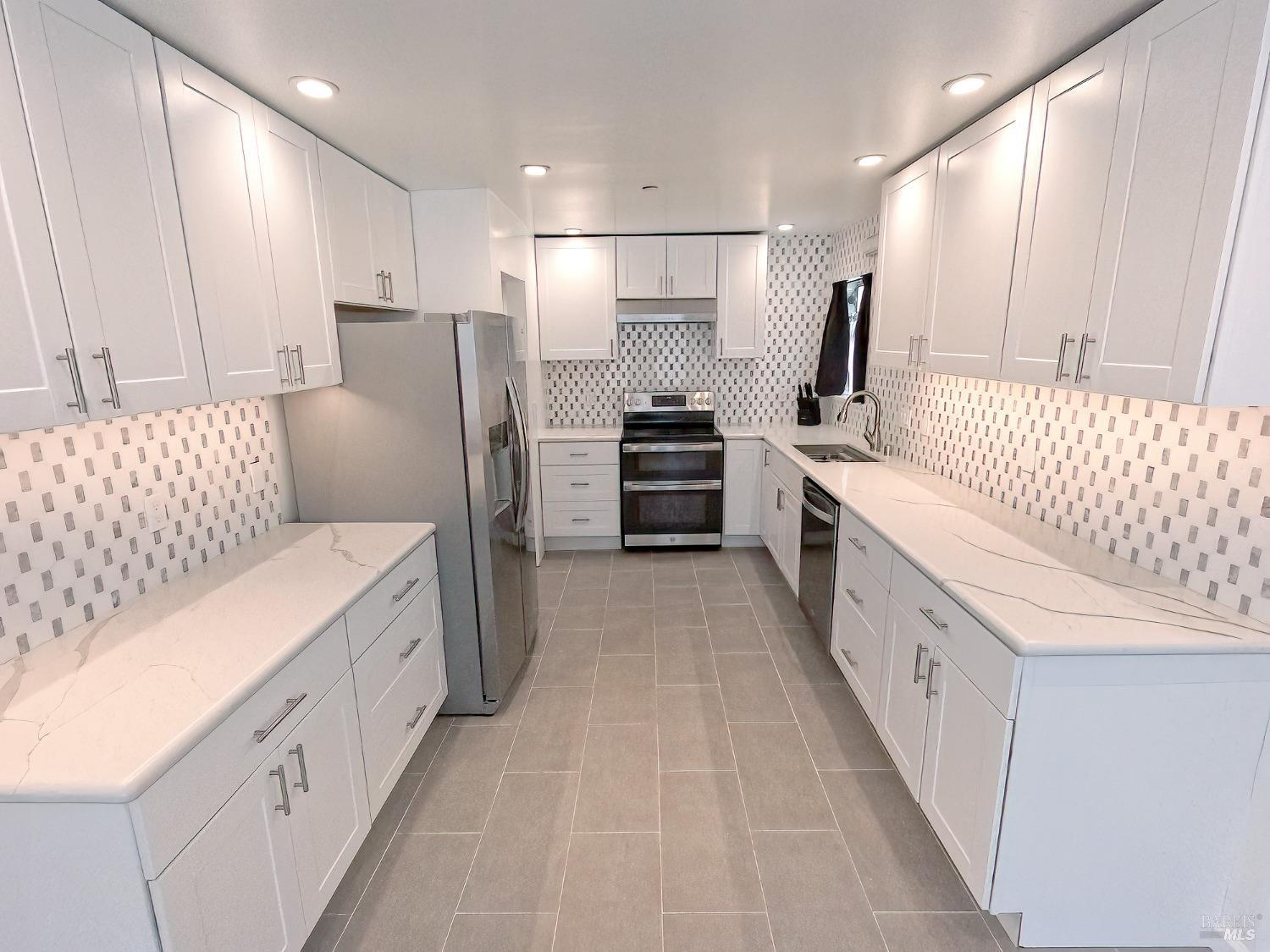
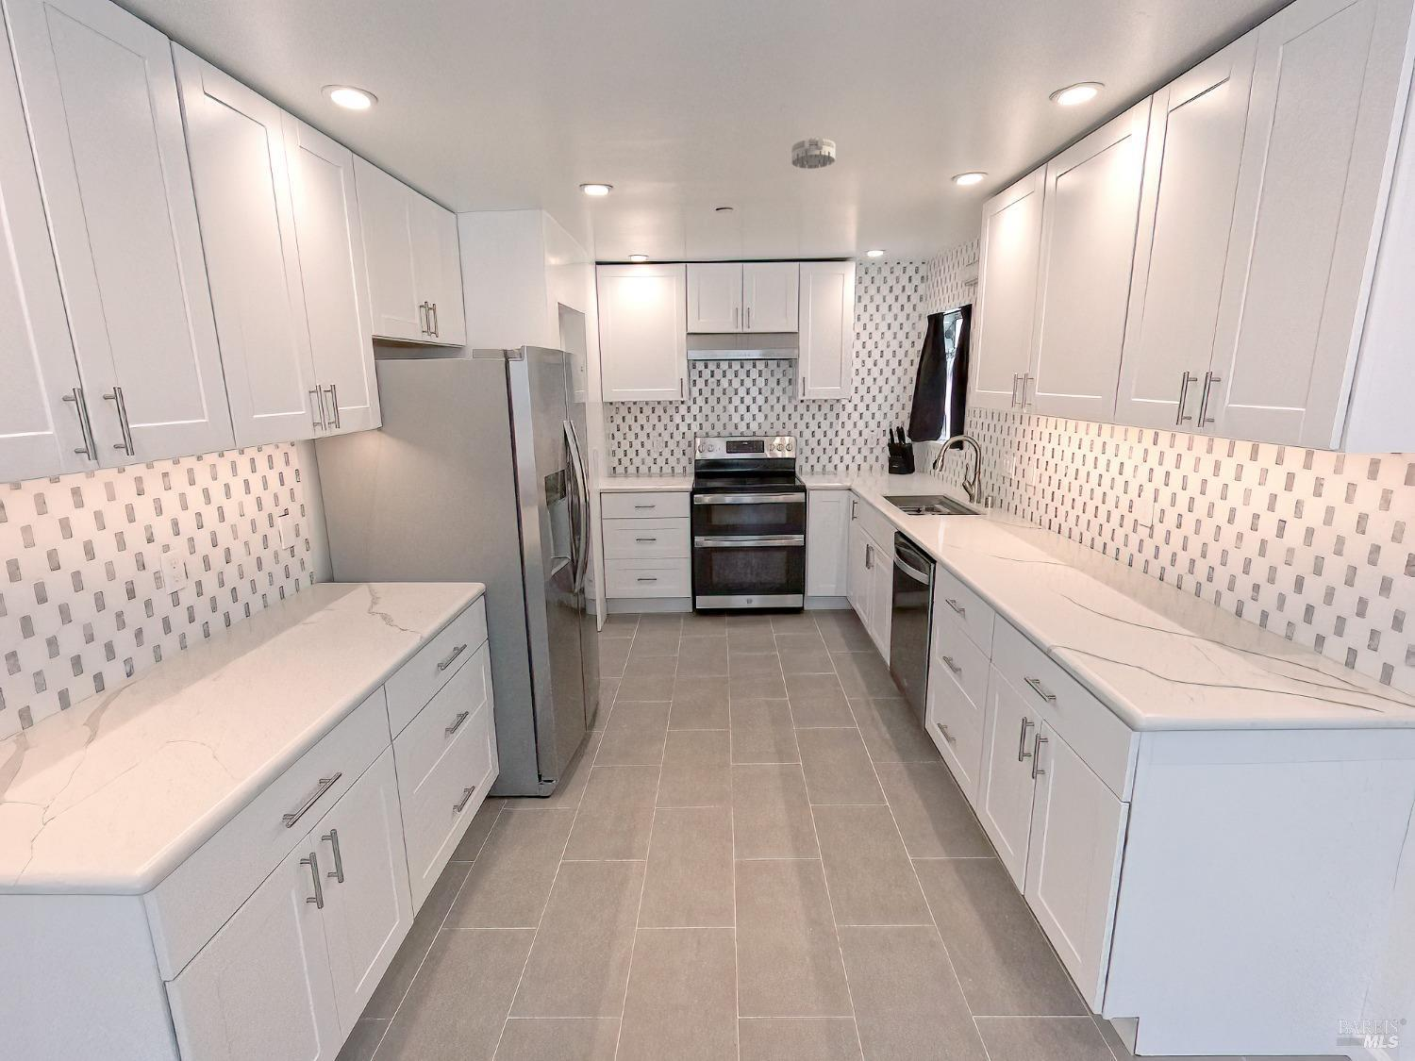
+ smoke detector [791,137,837,169]
